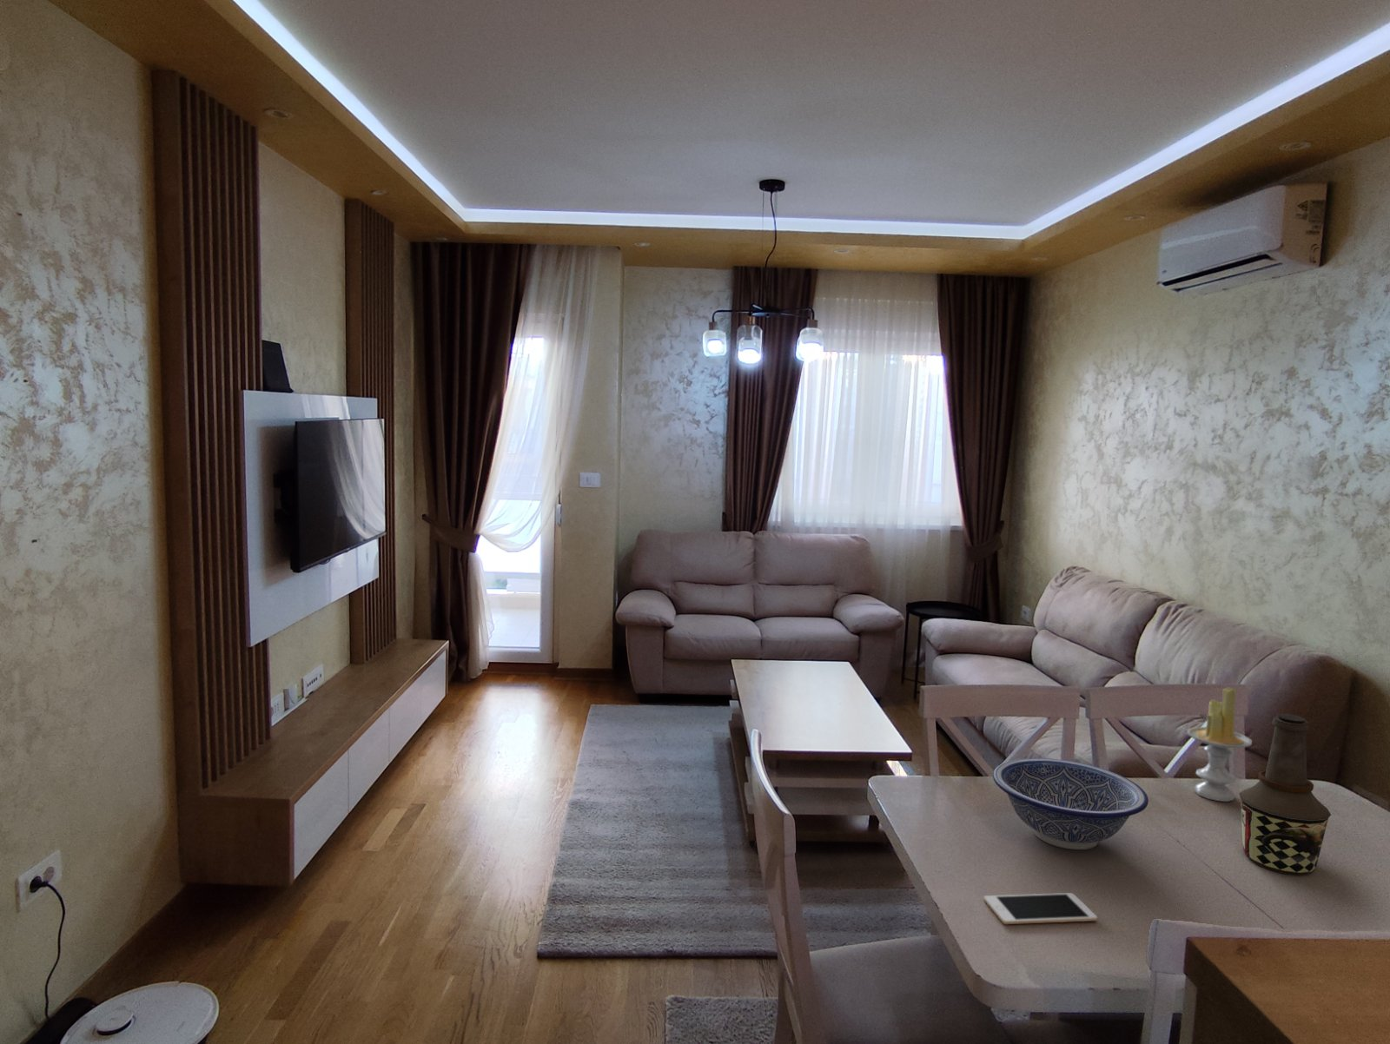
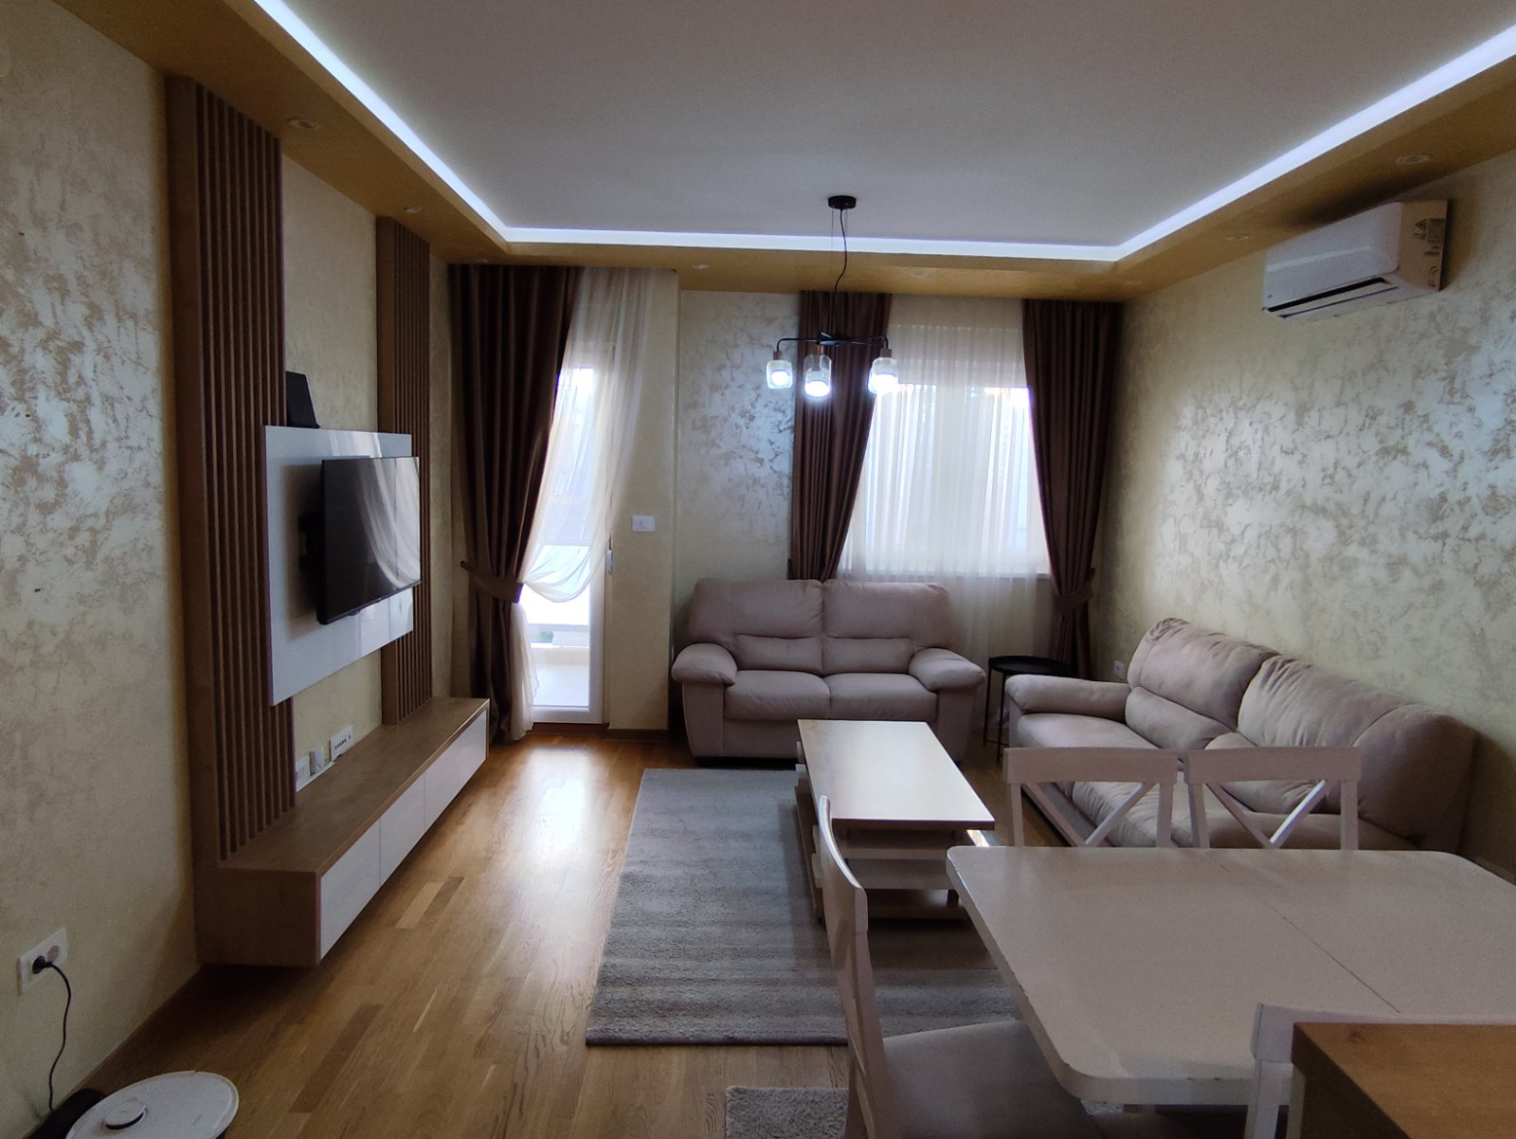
- bottle [1238,713,1332,875]
- candle [1186,686,1253,803]
- cell phone [983,892,1098,924]
- decorative bowl [992,758,1150,850]
